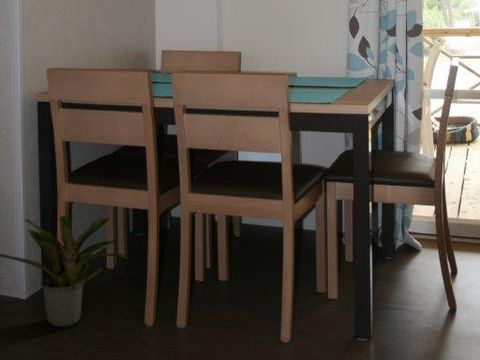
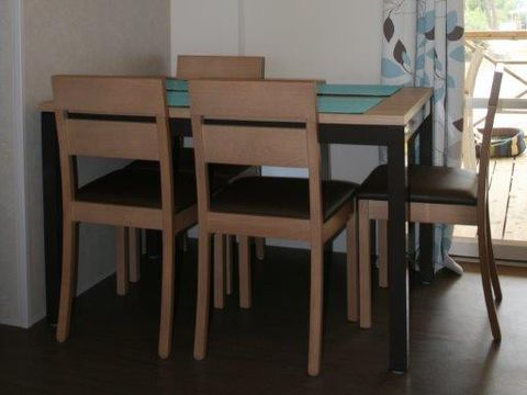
- potted plant [0,215,132,328]
